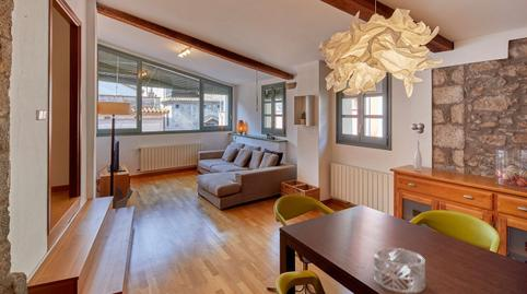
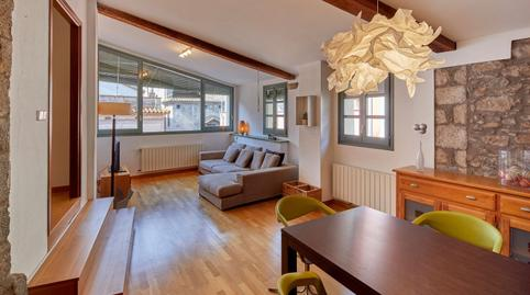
- decorative bowl [373,247,426,294]
